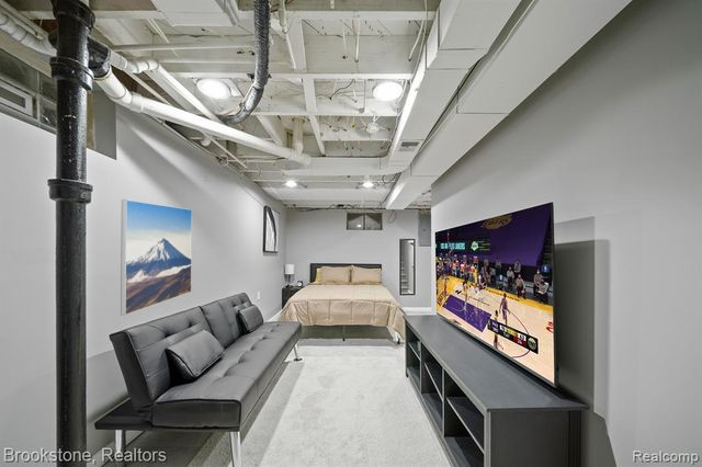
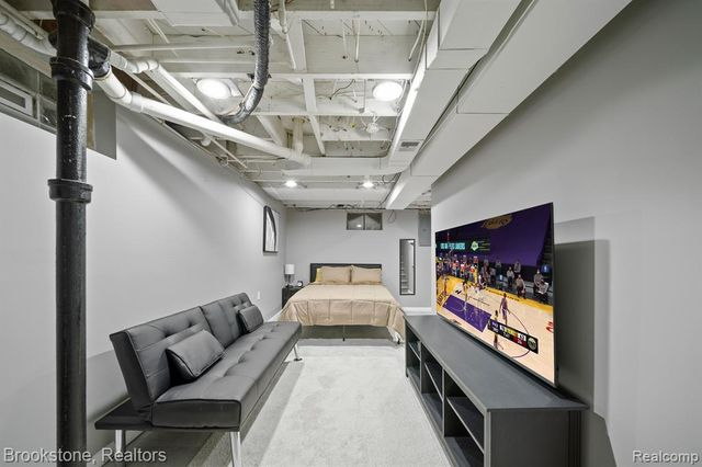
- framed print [120,198,193,317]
